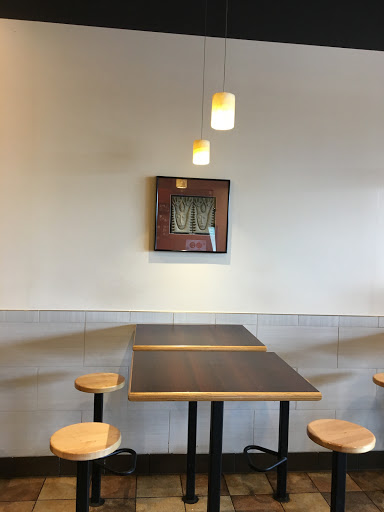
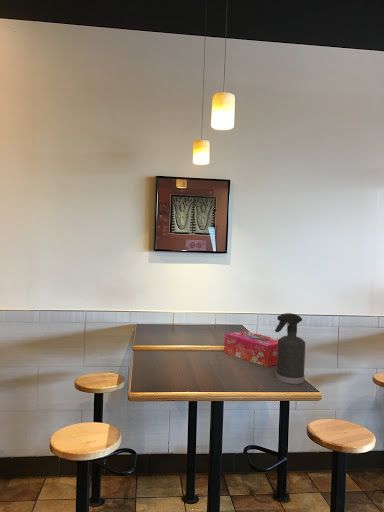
+ tissue box [223,330,279,368]
+ spray bottle [274,312,306,385]
